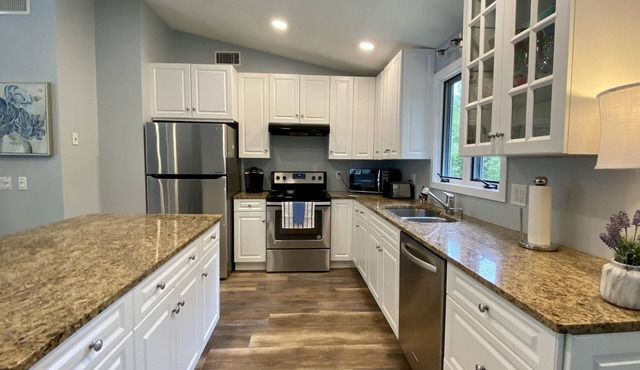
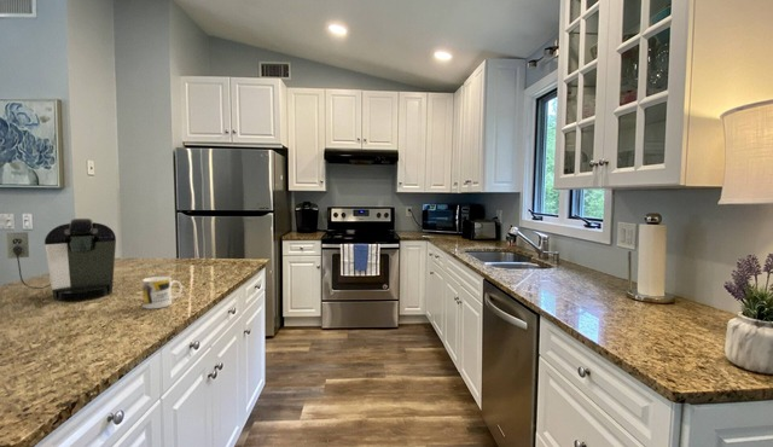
+ coffee maker [5,217,117,302]
+ mug [141,275,184,309]
